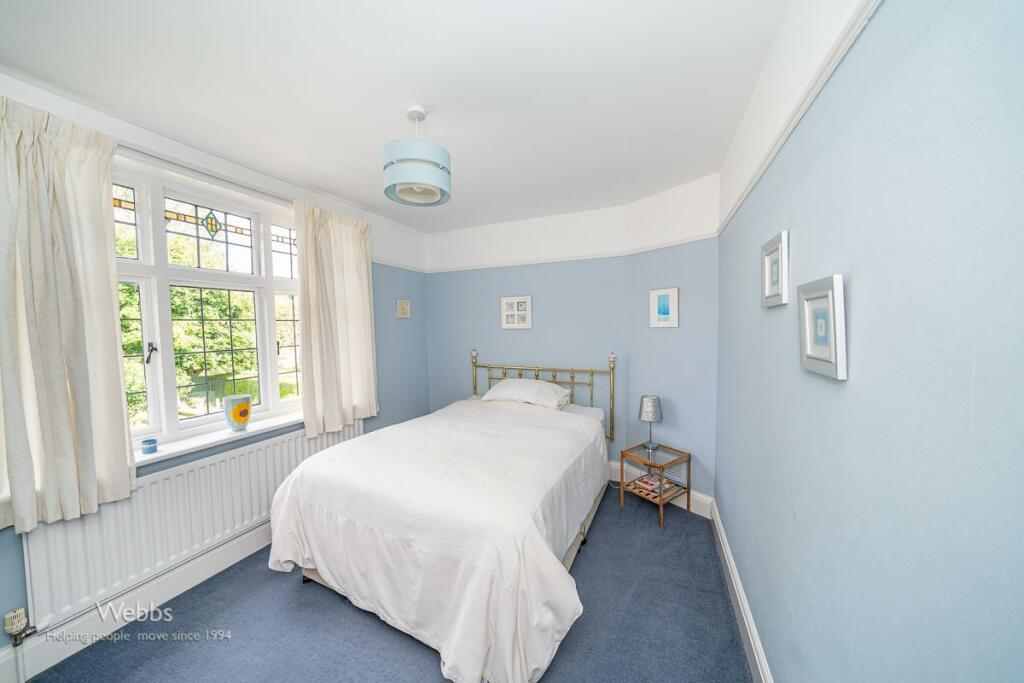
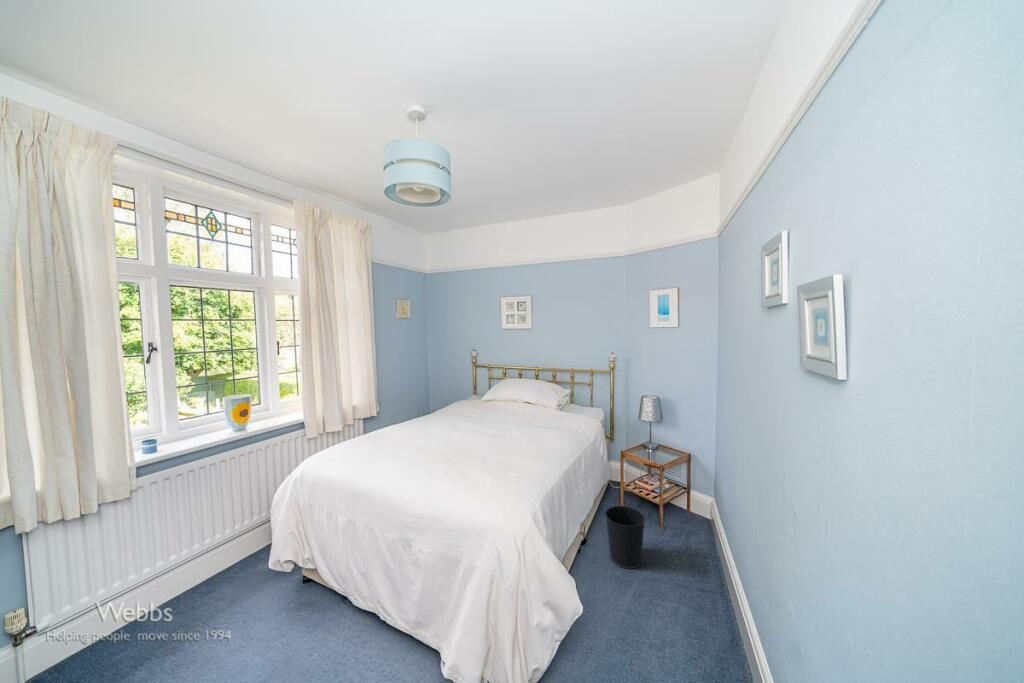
+ wastebasket [604,505,646,570]
